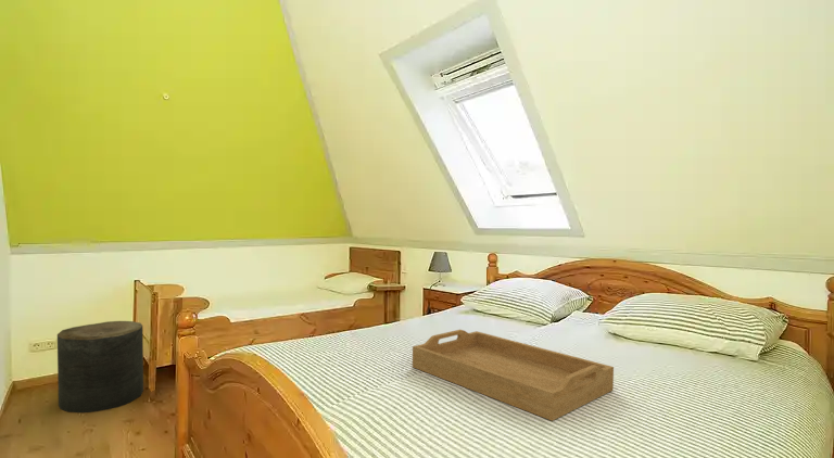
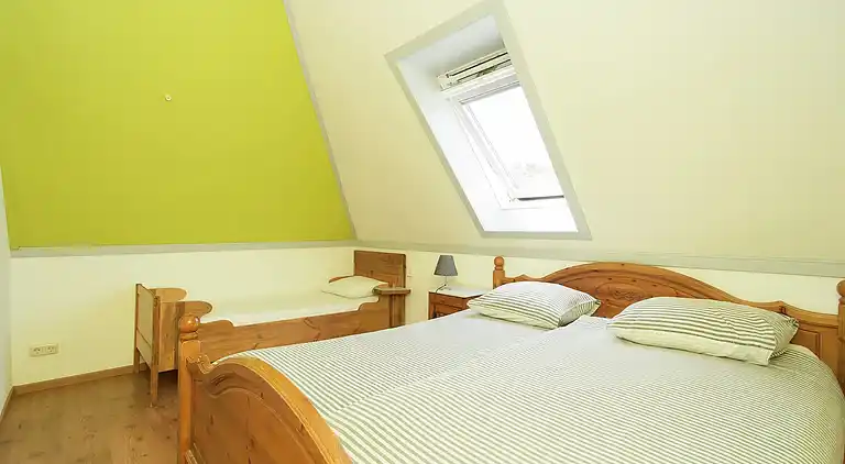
- serving tray [412,329,615,422]
- stool [56,320,144,414]
